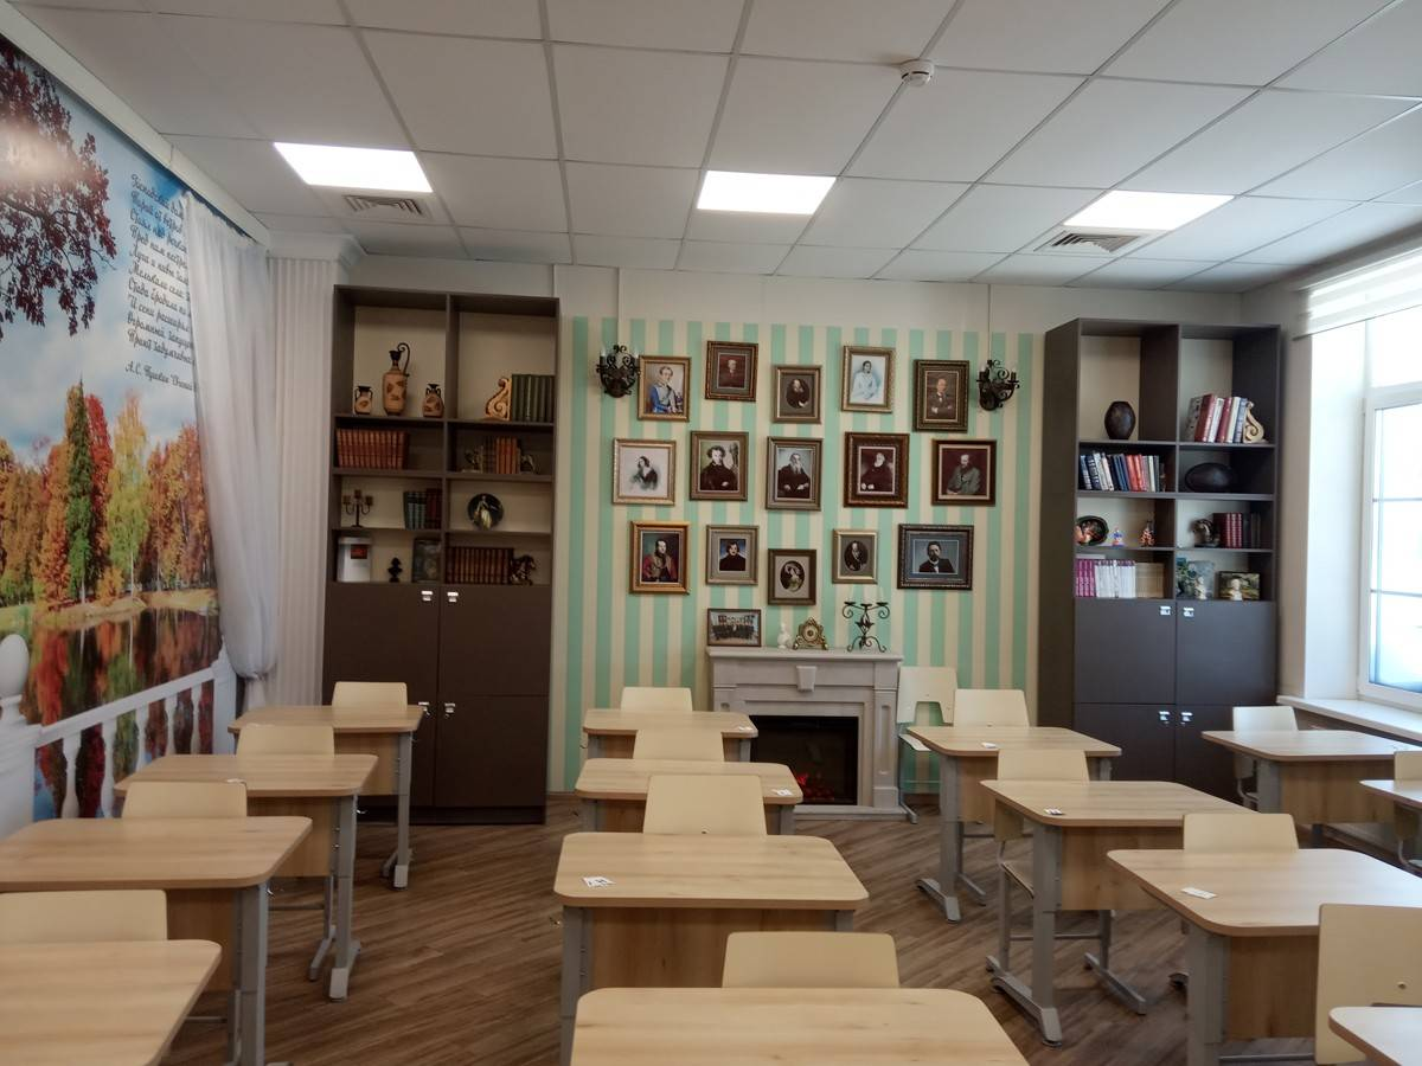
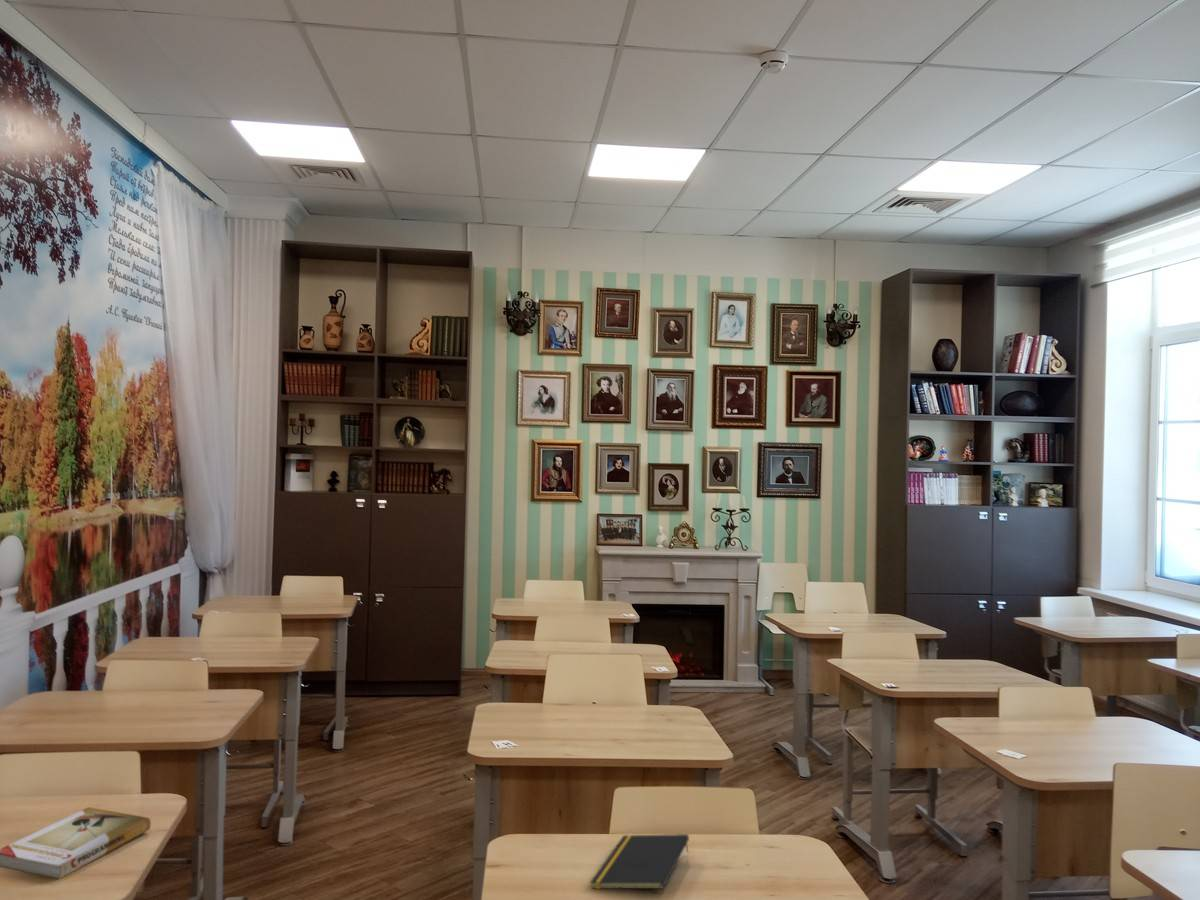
+ notepad [589,833,690,890]
+ book [0,806,152,880]
